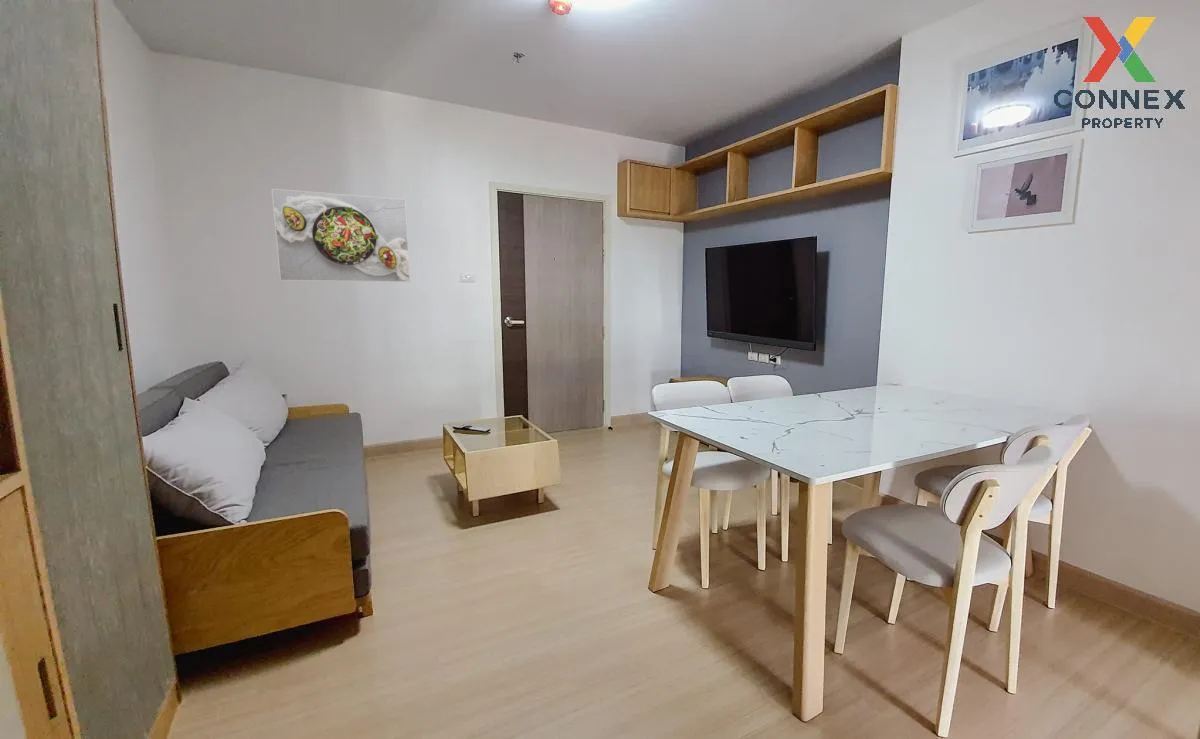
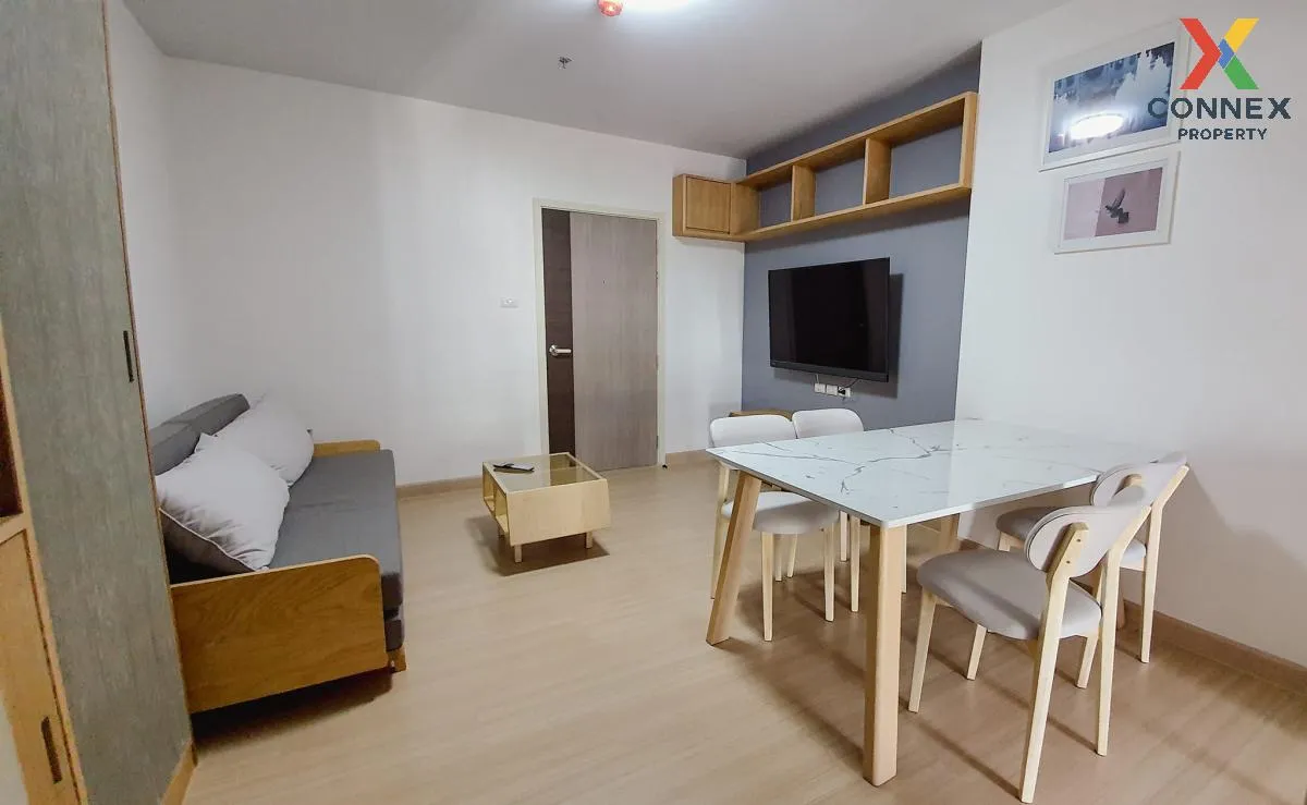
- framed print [271,188,411,283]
